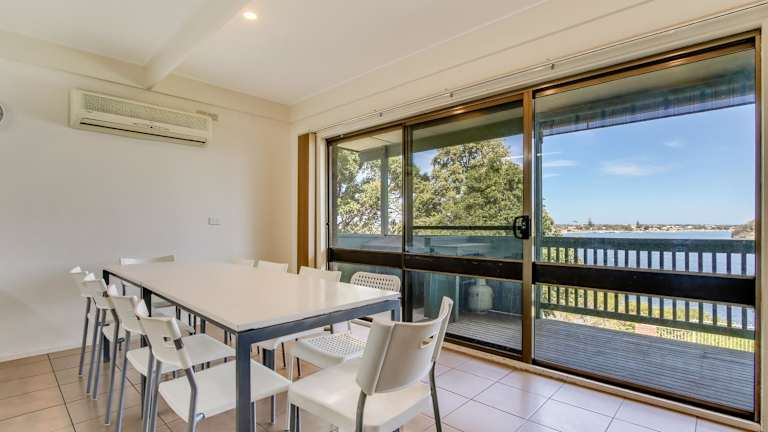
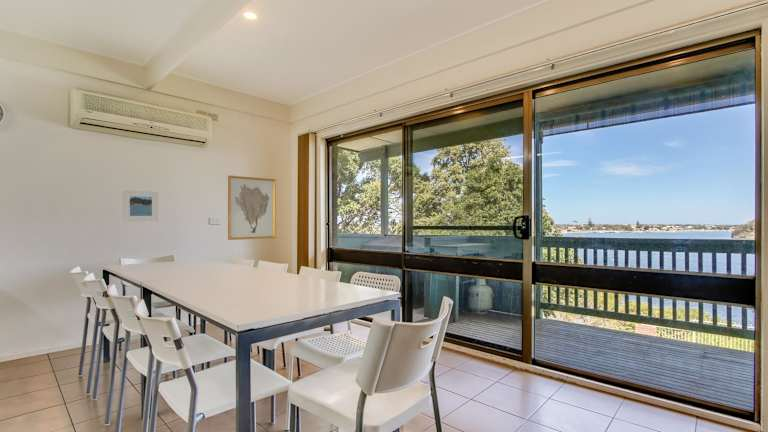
+ wall art [227,174,277,241]
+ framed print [122,189,159,222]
